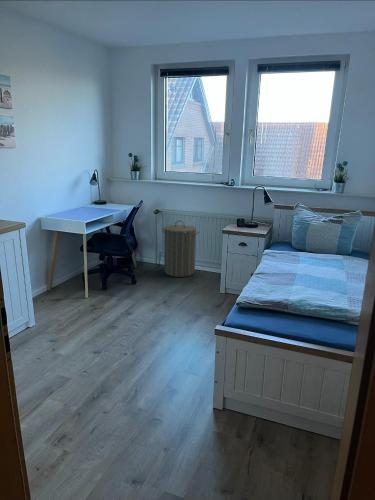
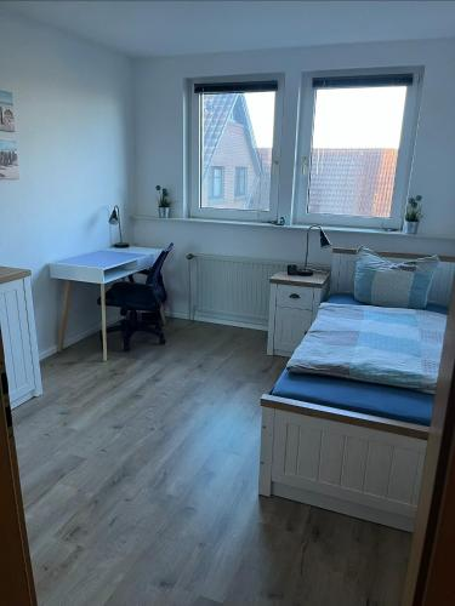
- laundry hamper [161,220,200,278]
